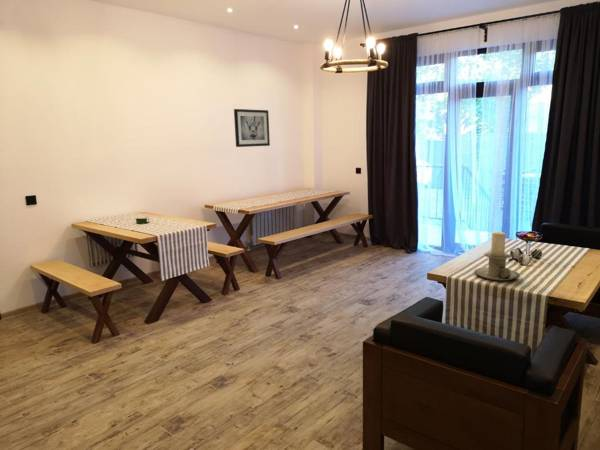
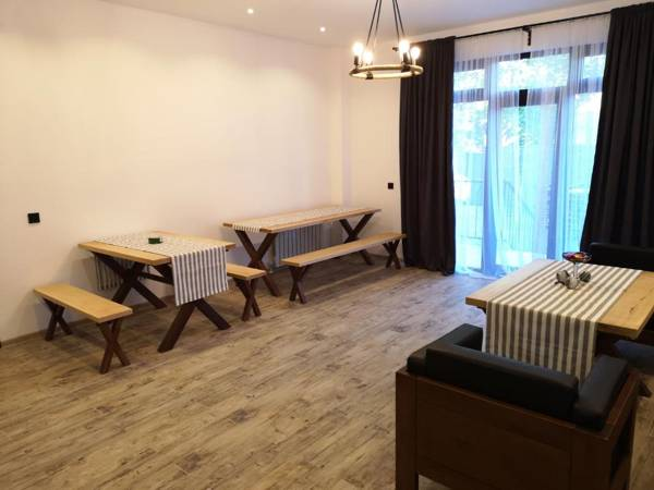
- wall art [233,108,271,148]
- candle holder [473,231,521,282]
